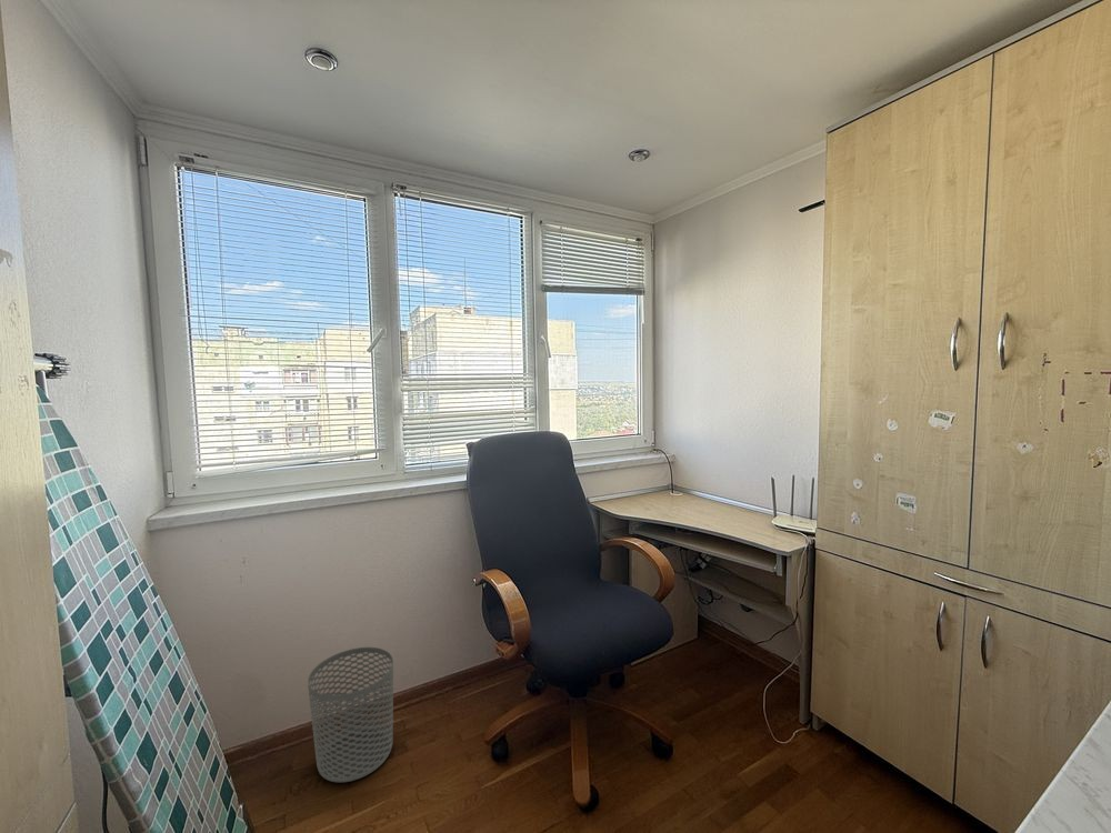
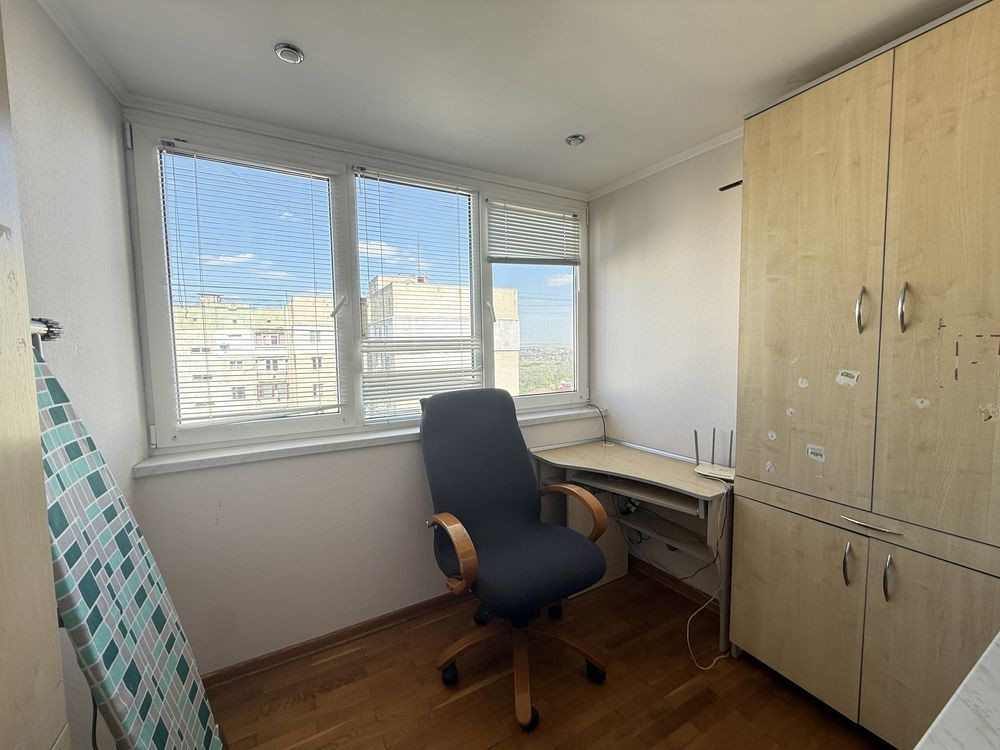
- waste bin [307,646,394,783]
